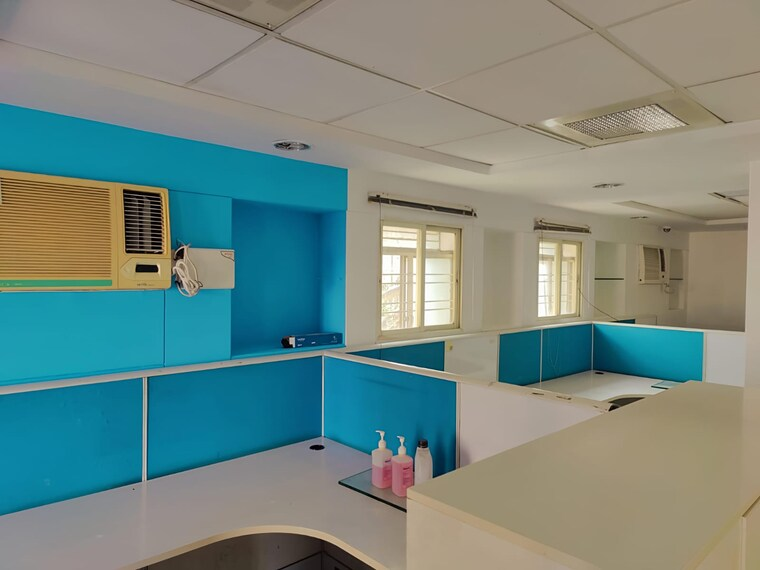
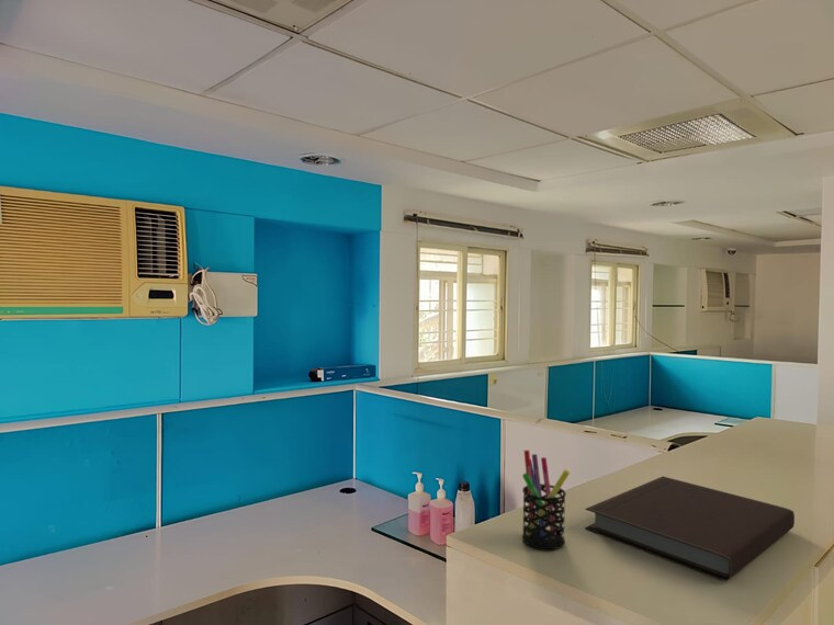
+ notebook [584,476,796,581]
+ pen holder [521,450,571,550]
